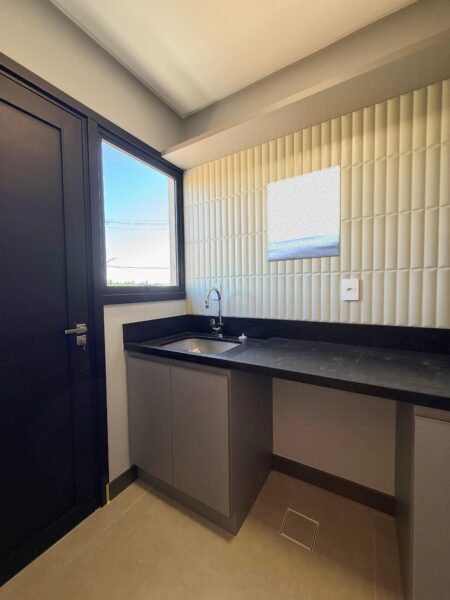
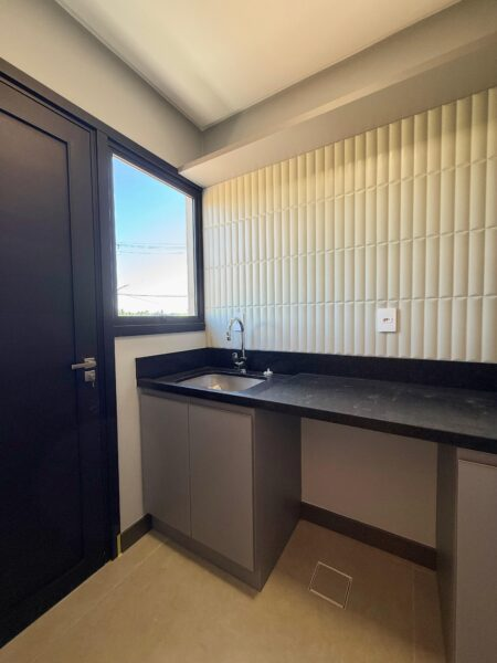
- wall art [266,164,341,263]
